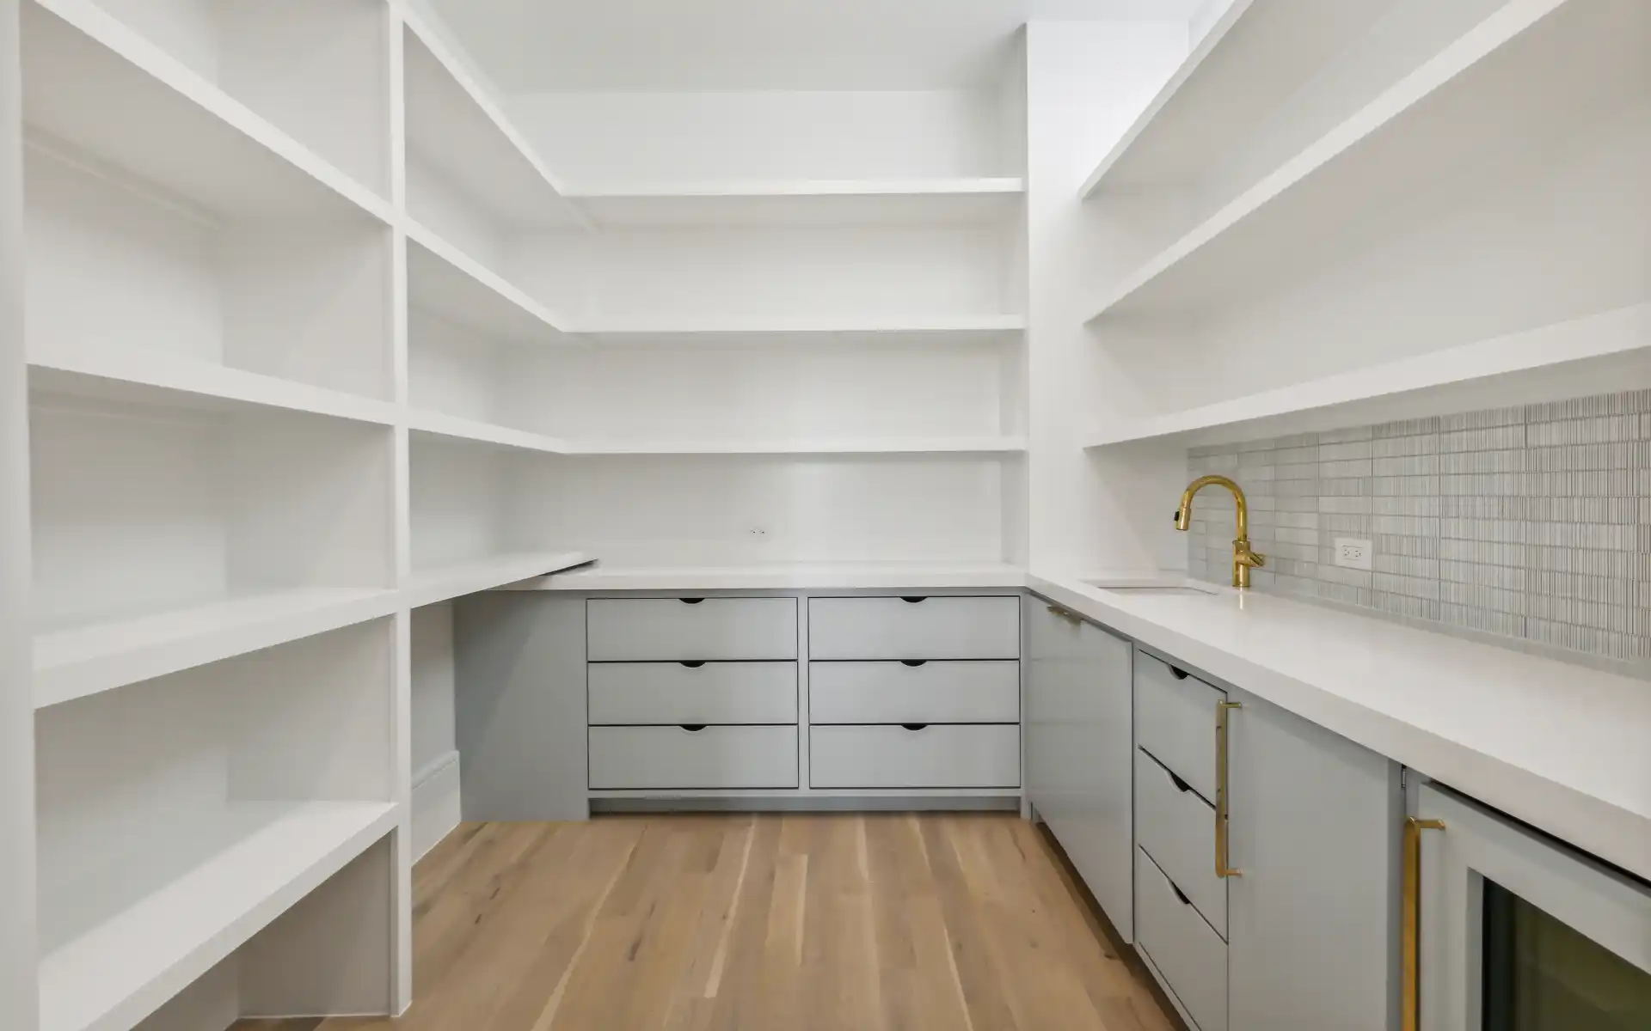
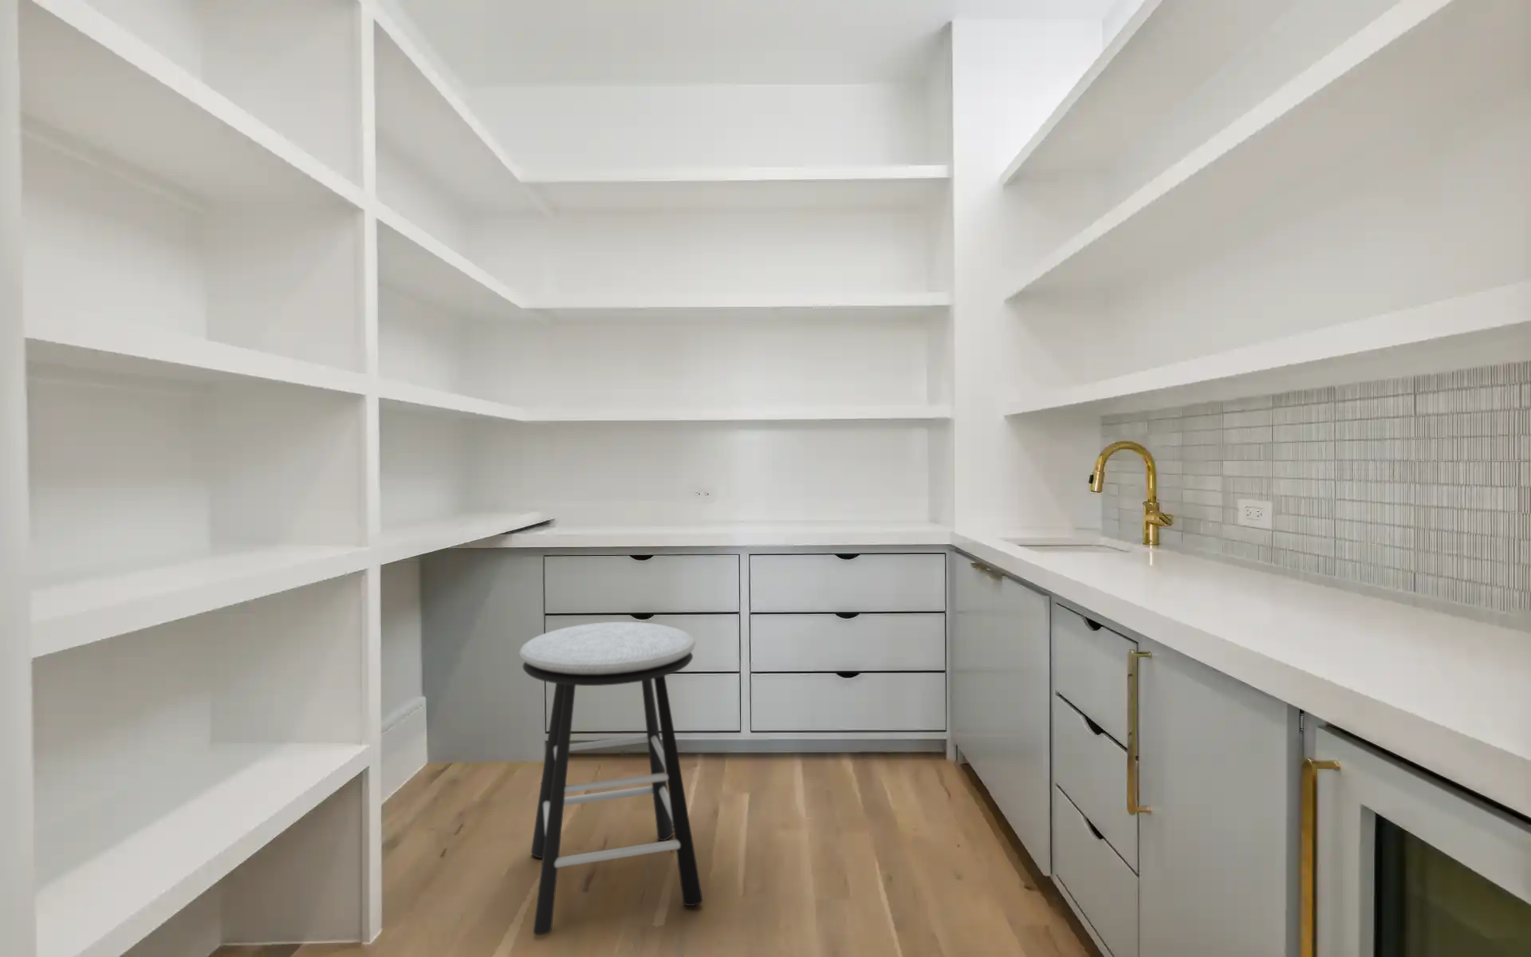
+ stool [518,621,703,935]
